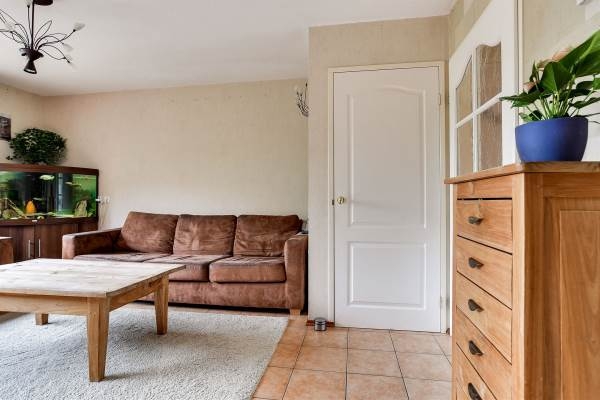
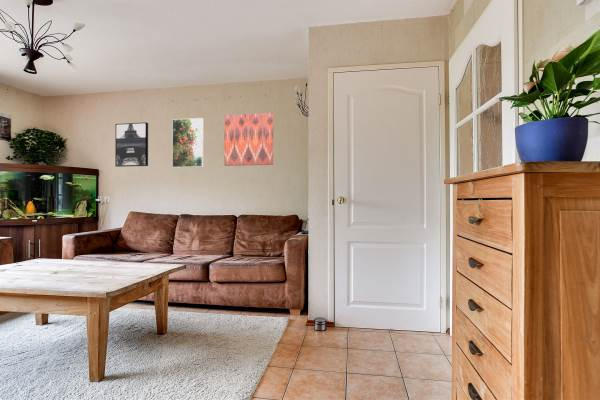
+ wall art [114,121,149,168]
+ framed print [171,117,204,169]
+ wall art [223,112,274,167]
